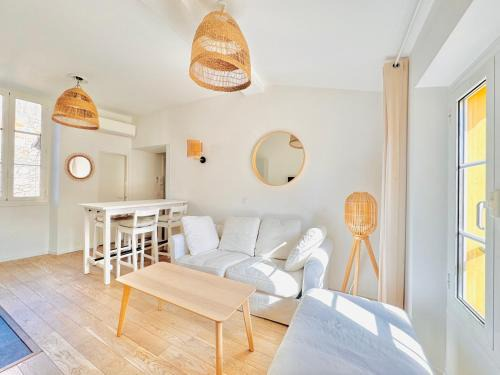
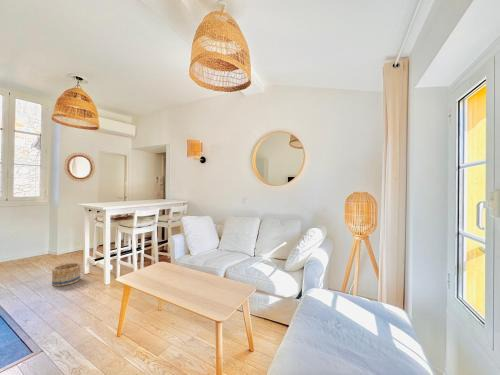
+ basket [51,261,82,287]
